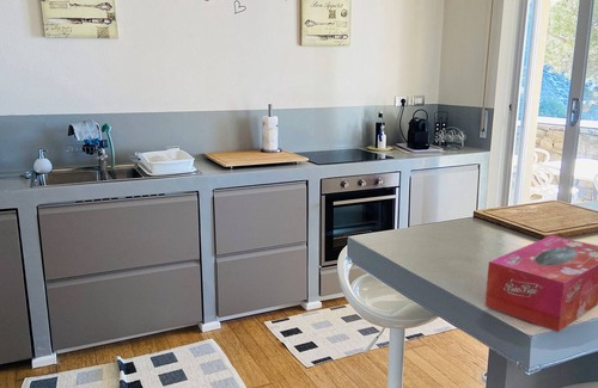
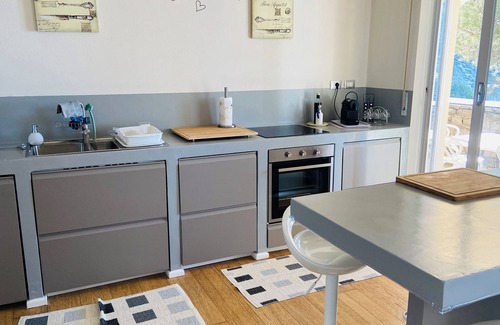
- tissue box [484,234,598,333]
